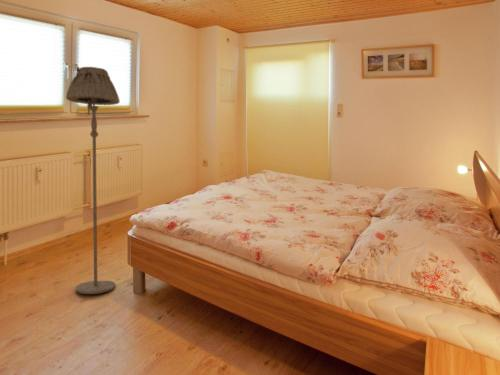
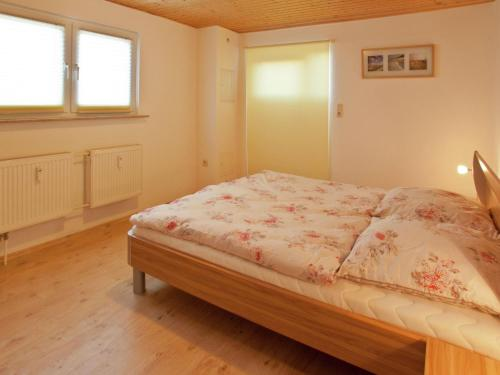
- floor lamp [65,66,121,295]
